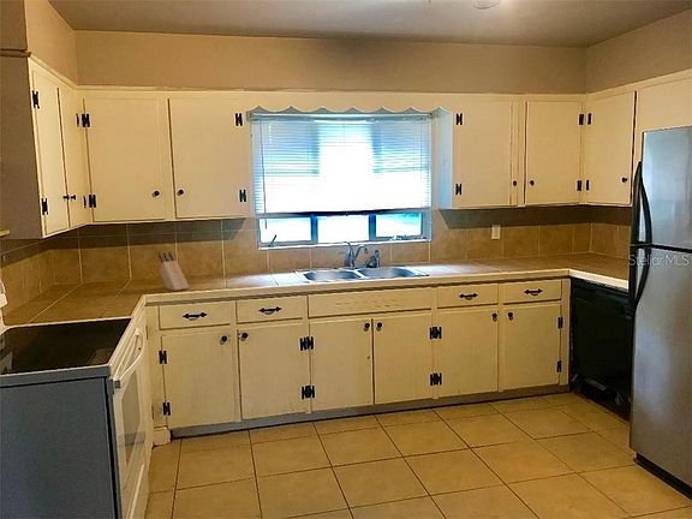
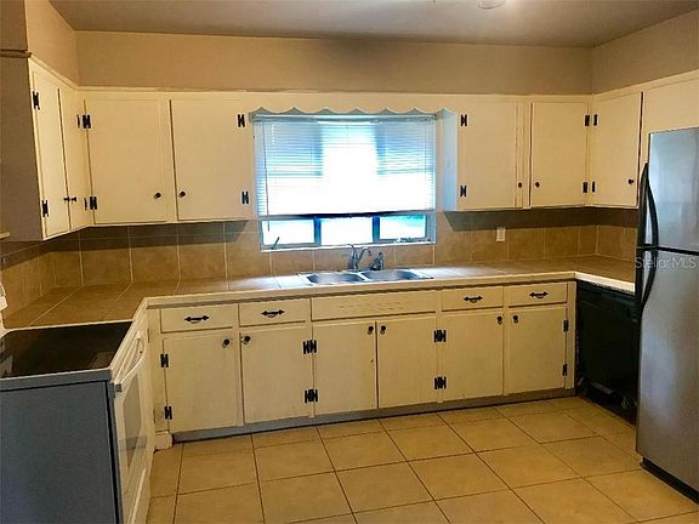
- knife block [157,250,191,292]
